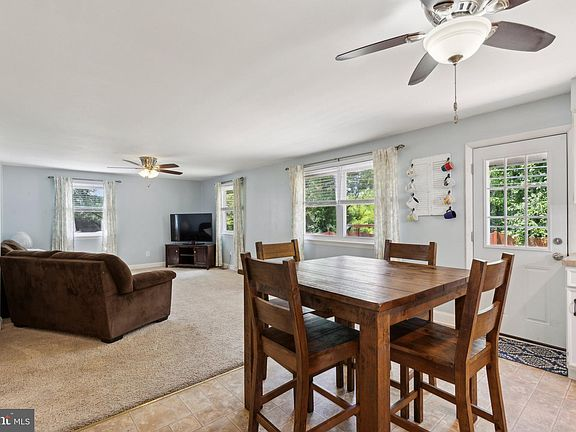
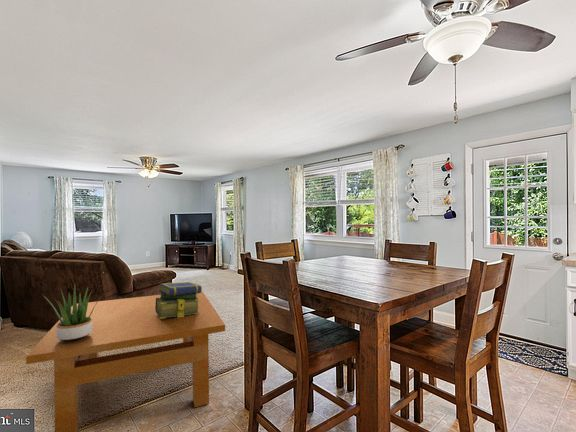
+ potted plant [43,283,103,341]
+ table [25,290,226,432]
+ stack of books [155,281,203,319]
